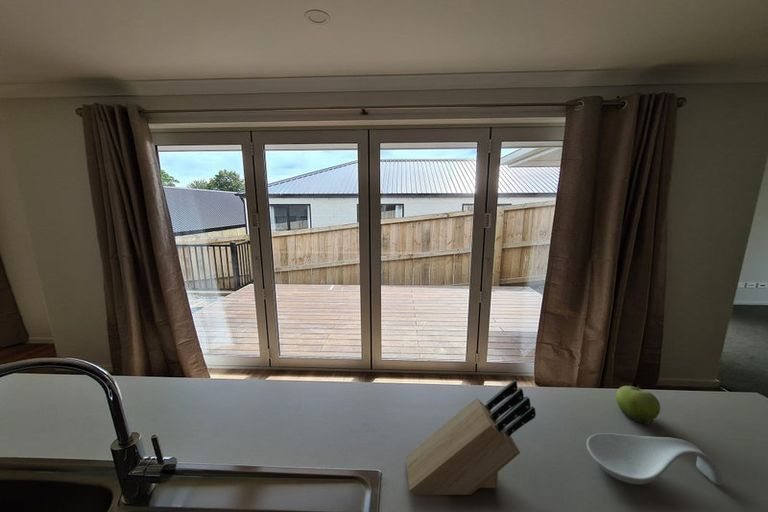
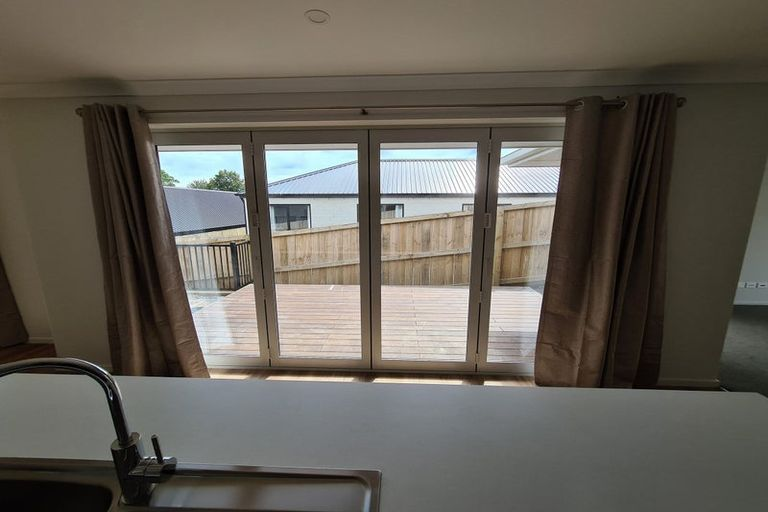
- fruit [615,384,661,425]
- spoon rest [586,432,723,486]
- knife block [405,379,537,496]
